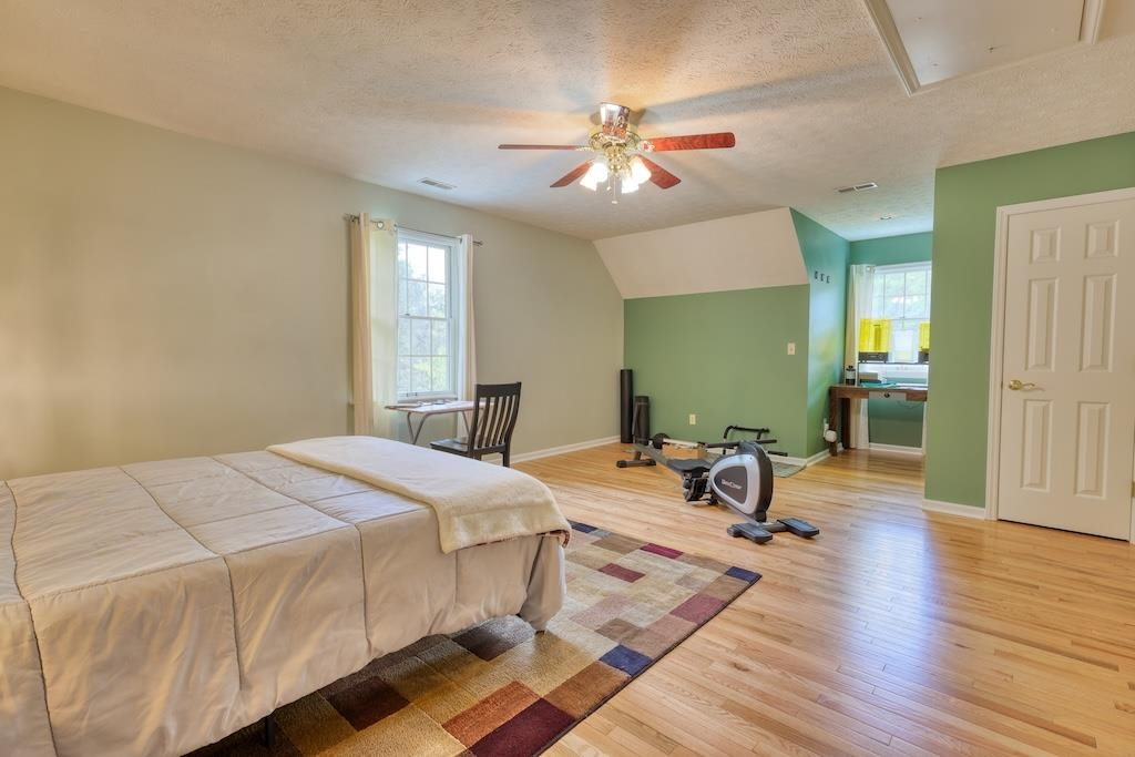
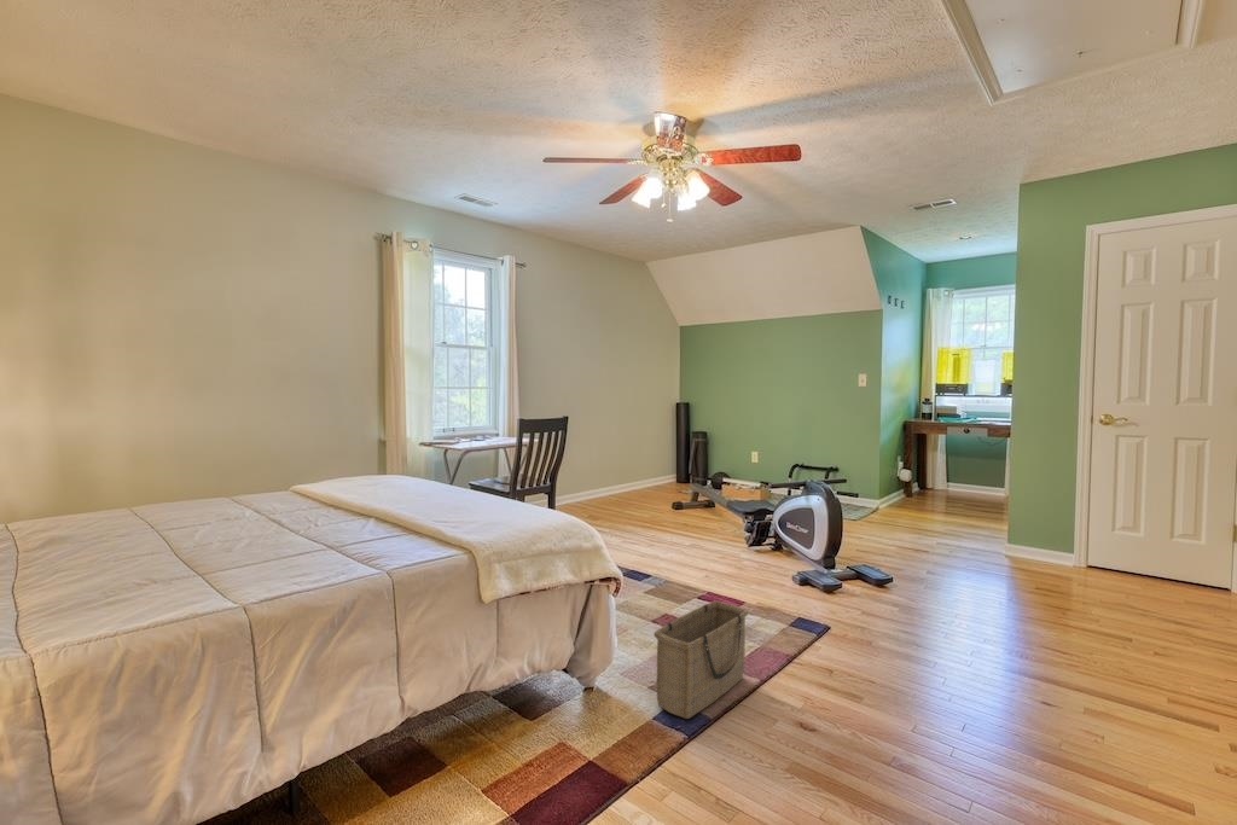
+ basket [652,599,749,720]
